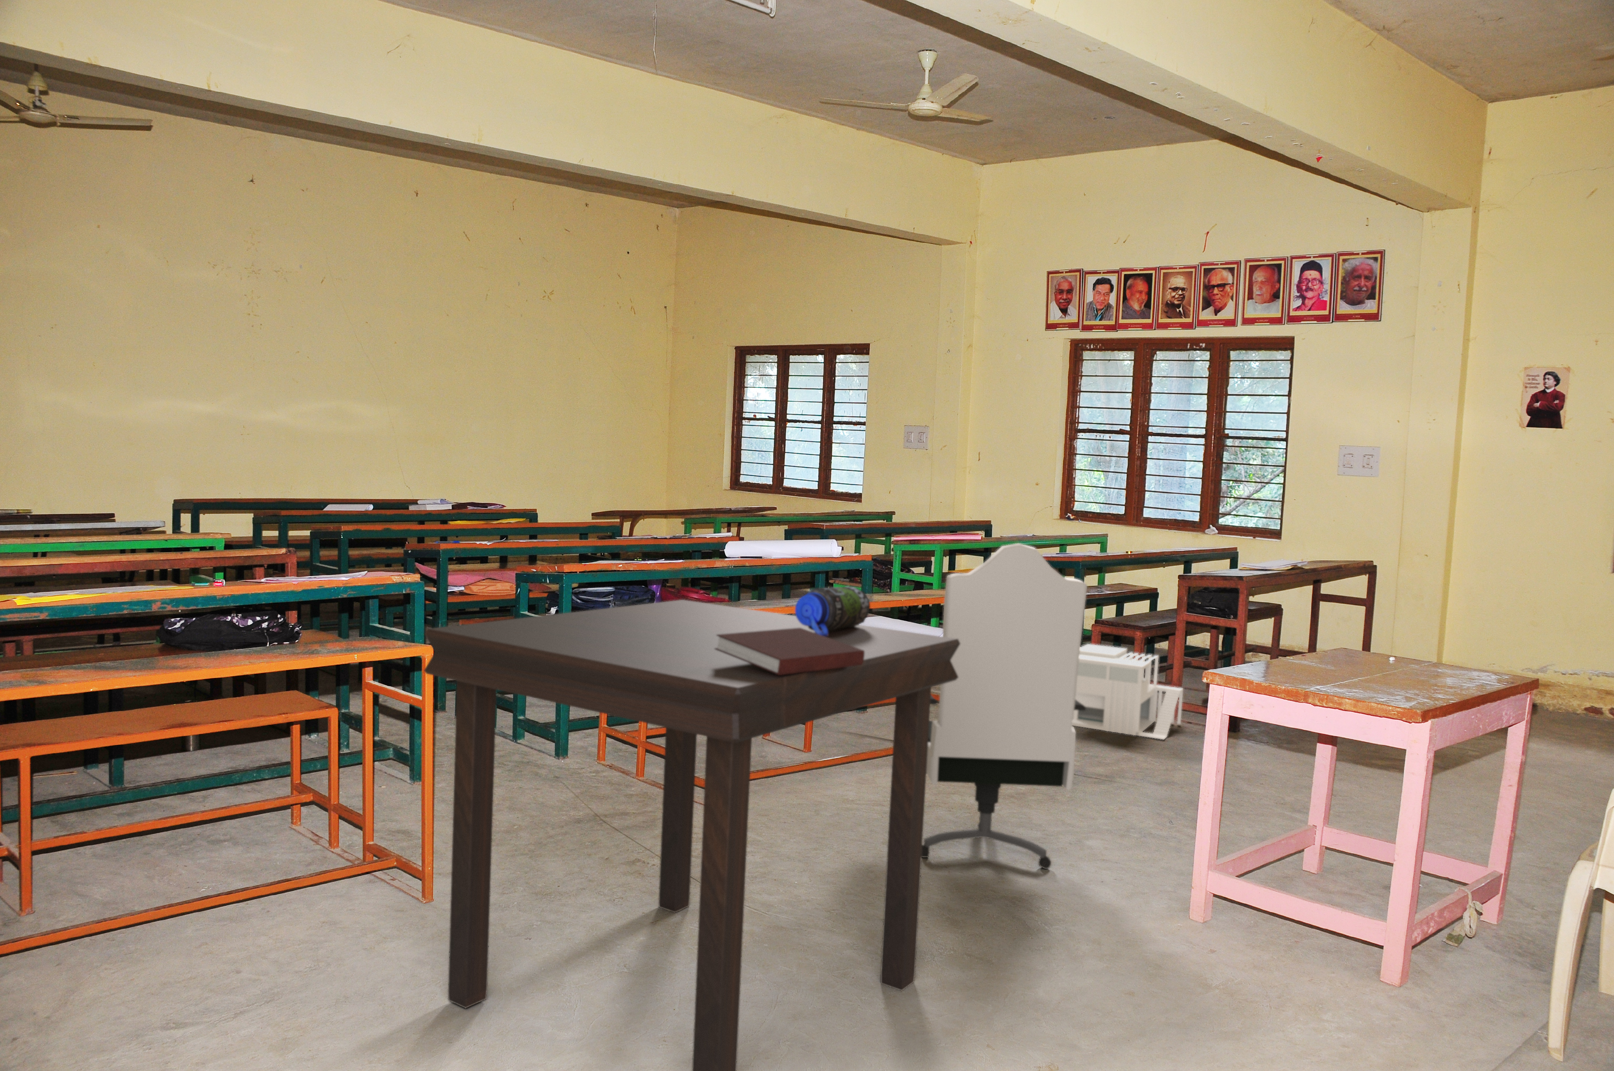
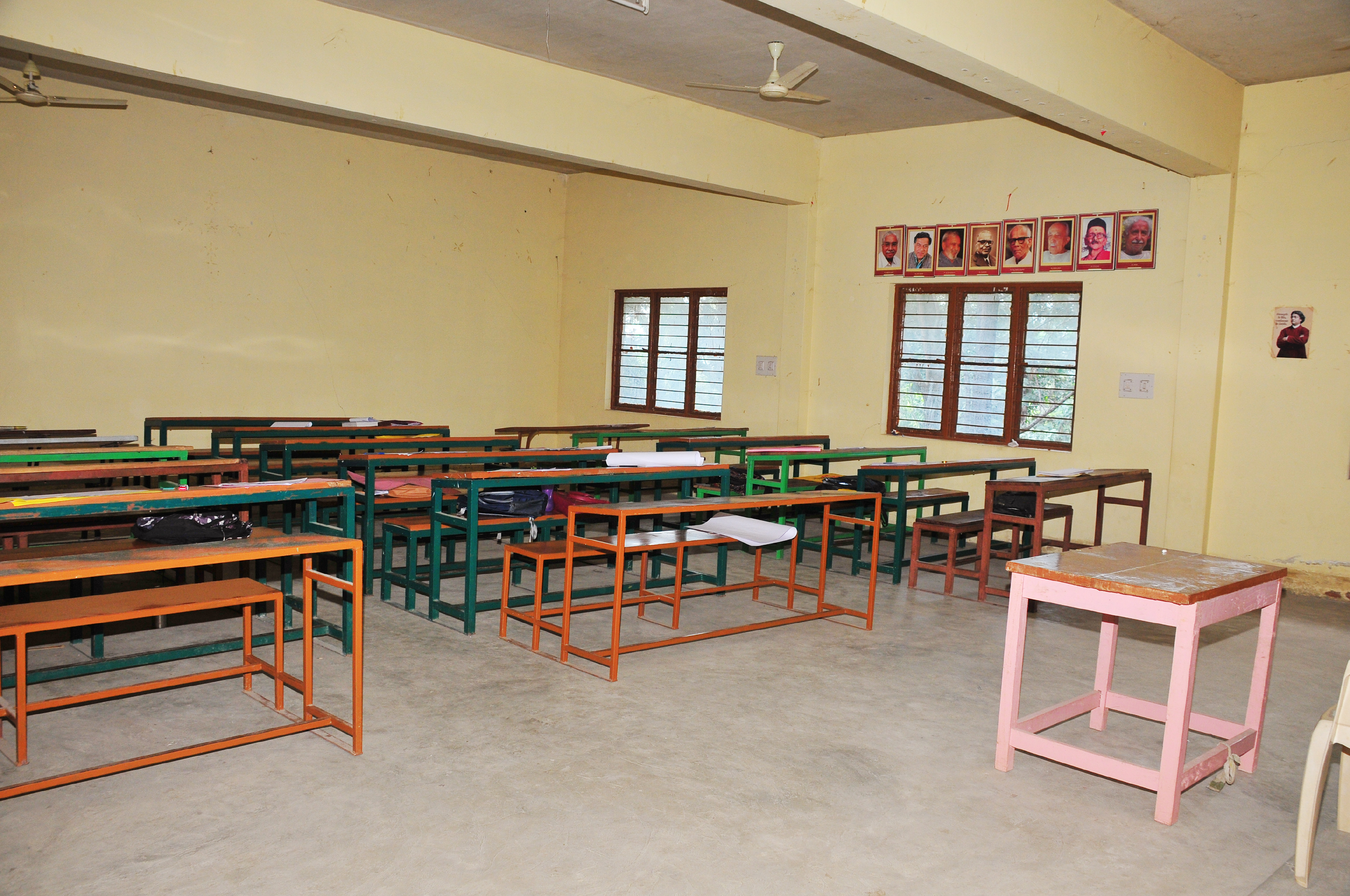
- architectural model [1071,643,1184,740]
- water bottle [794,586,870,637]
- office chair [922,543,1088,869]
- notebook [715,628,864,675]
- dining table [423,599,960,1071]
